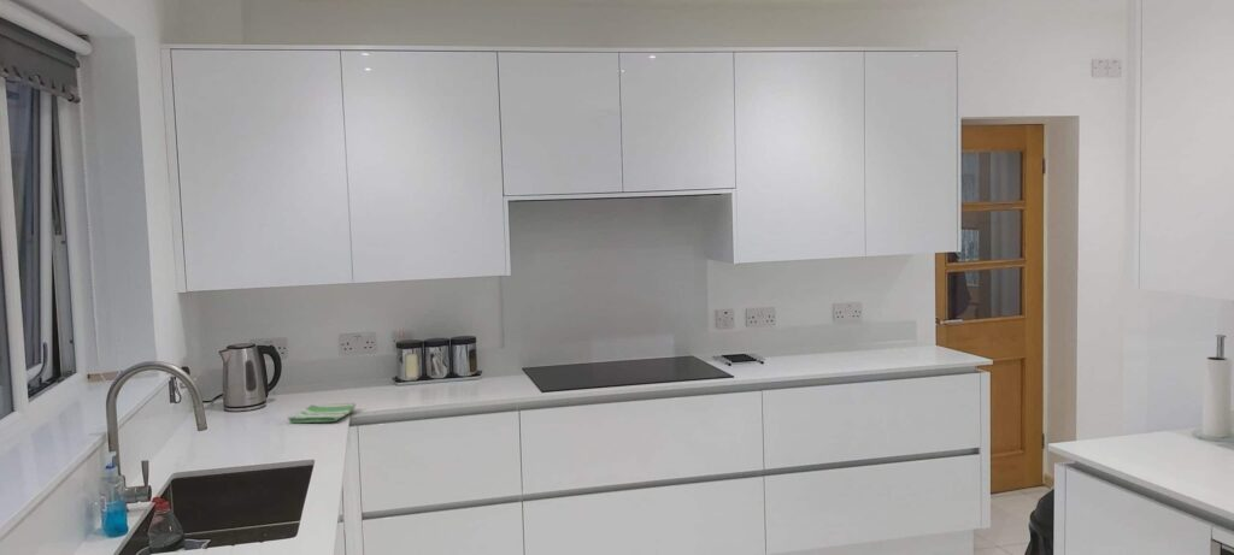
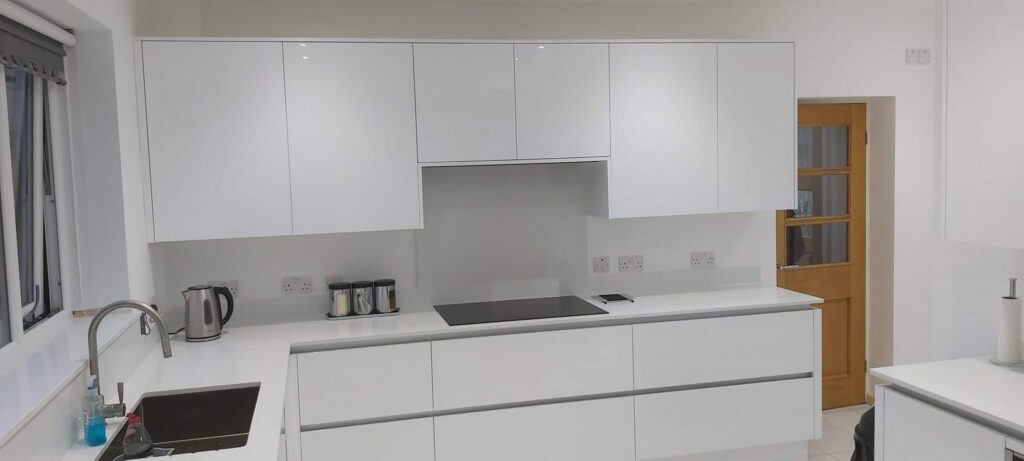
- dish towel [287,402,357,424]
